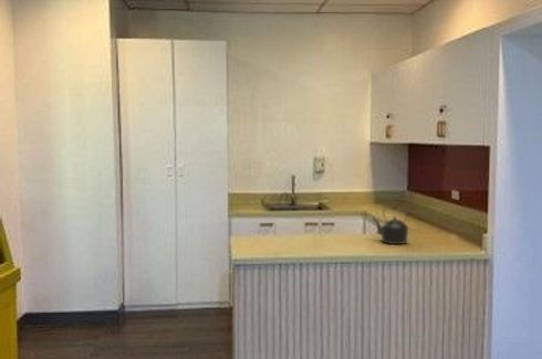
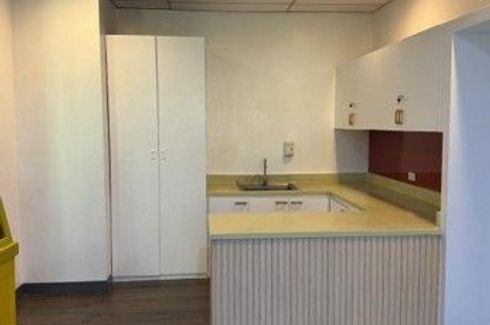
- kettle [371,204,409,245]
